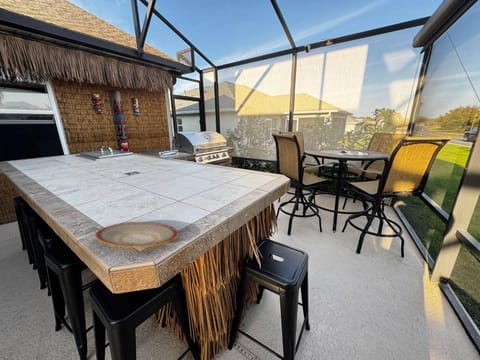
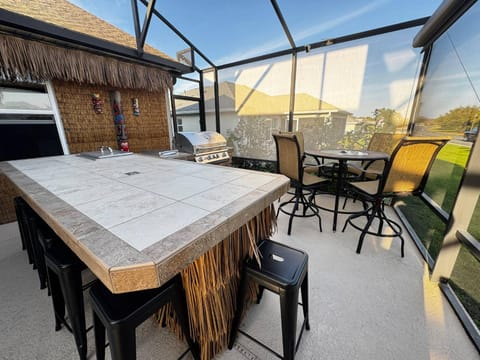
- plate [94,221,180,249]
